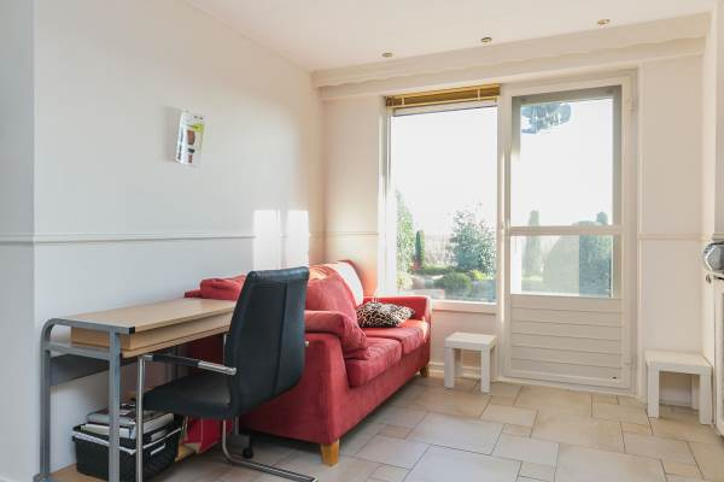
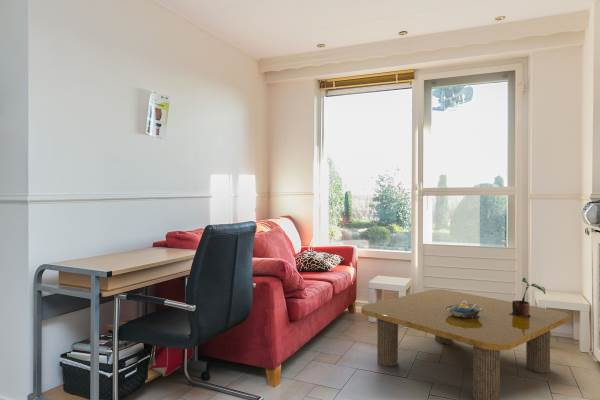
+ coffee table [360,288,570,400]
+ potted plant [509,277,547,317]
+ decorative bowl [445,300,483,318]
